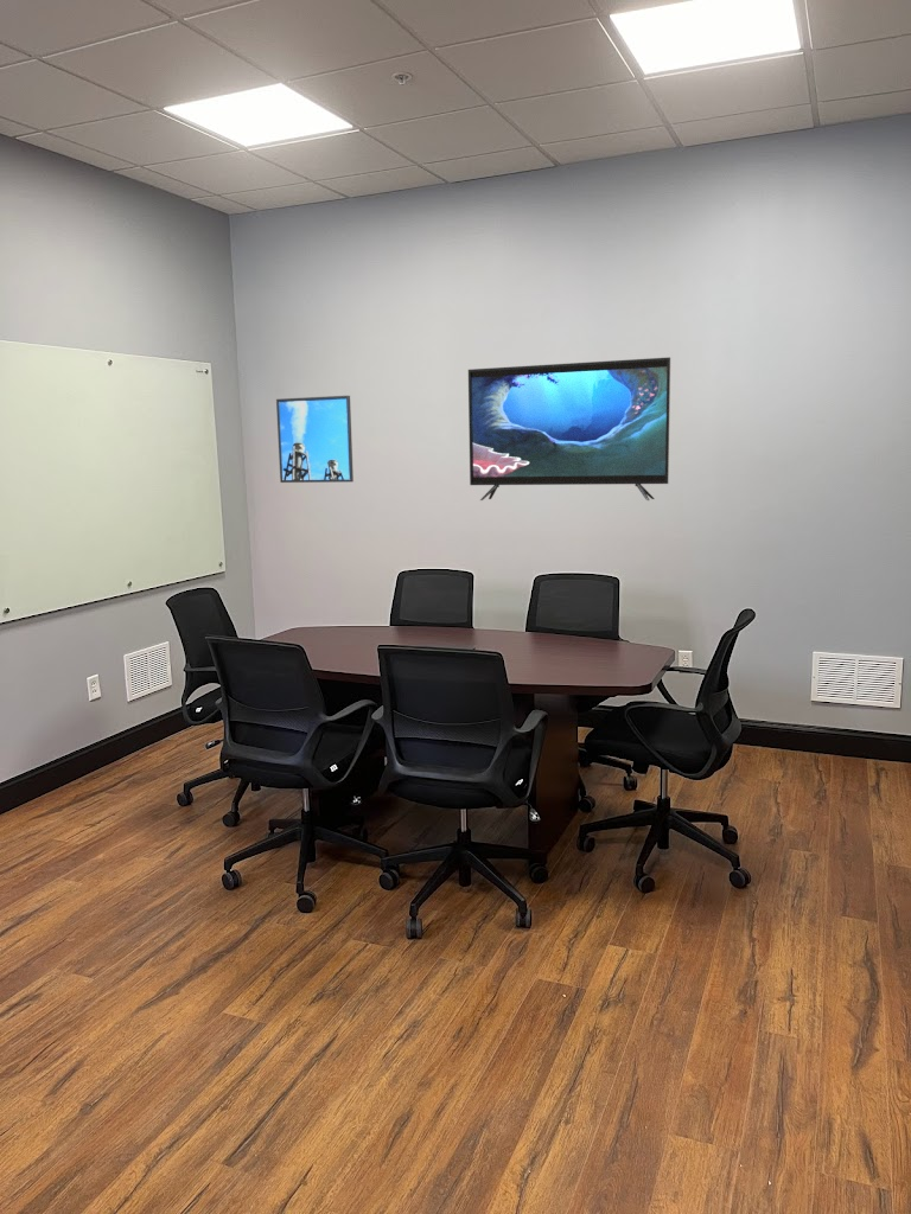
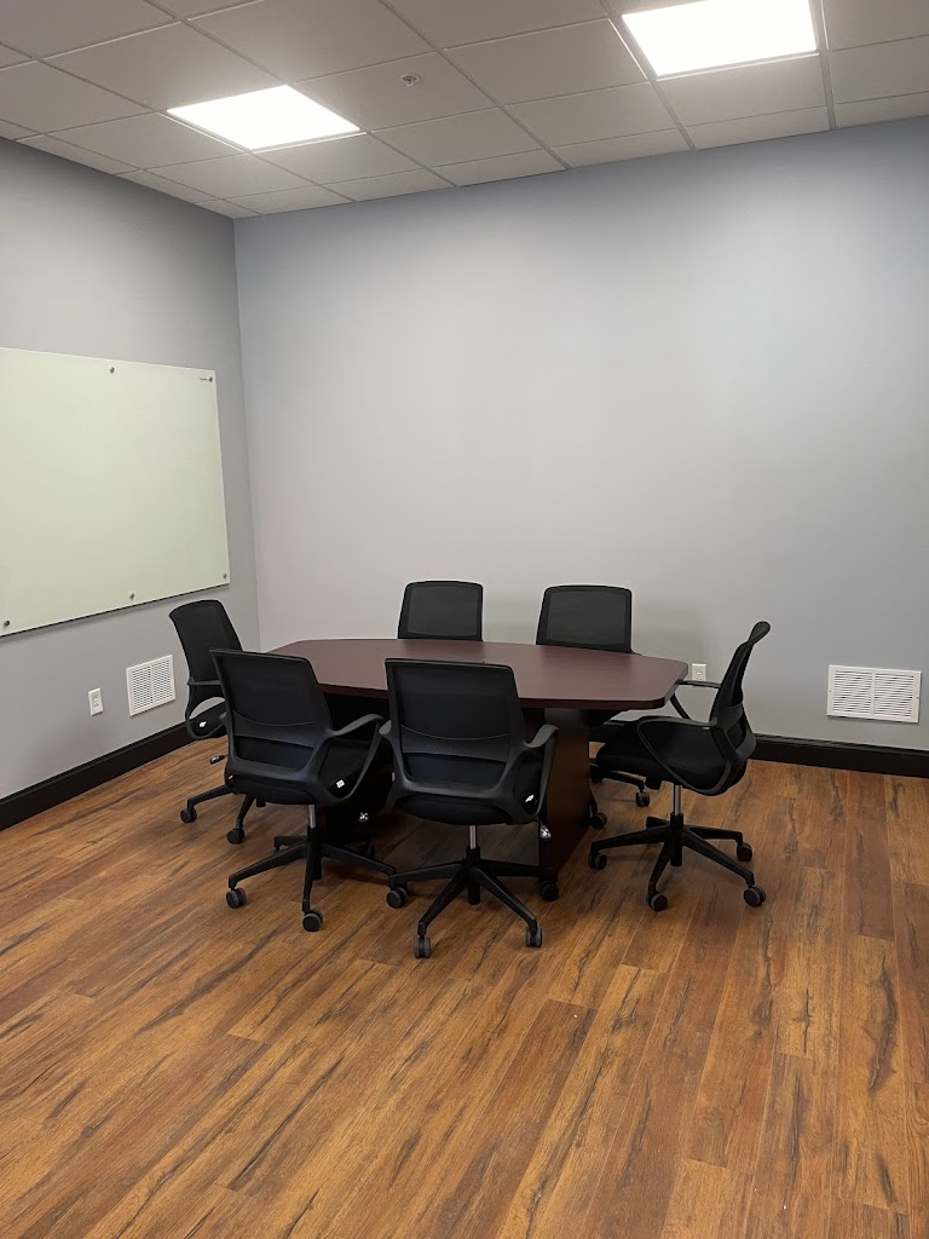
- television [467,356,671,501]
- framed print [275,395,355,484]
